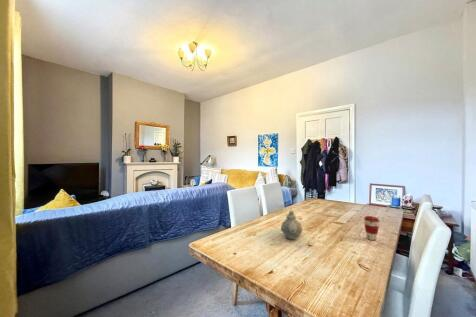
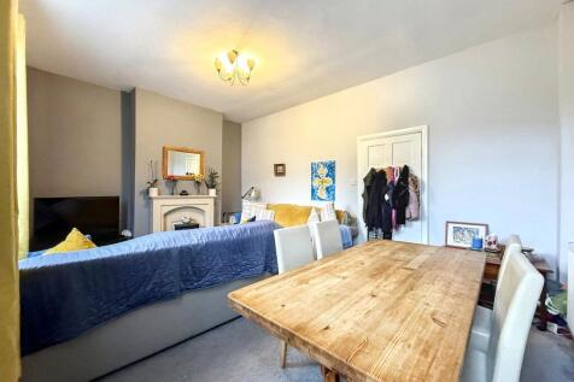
- teapot [280,210,303,241]
- coffee cup [363,215,381,241]
